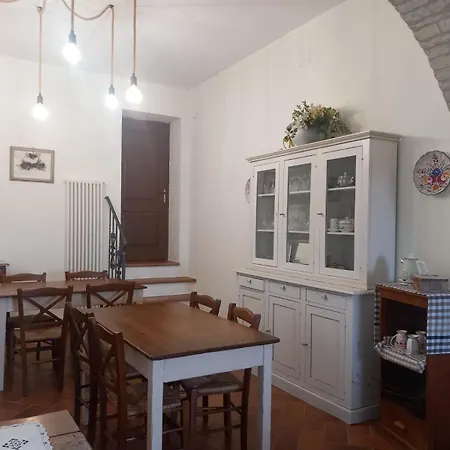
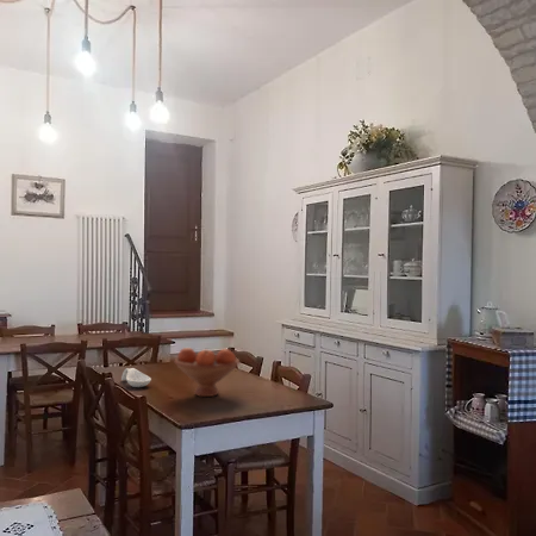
+ spoon rest [120,367,152,388]
+ fruit bowl [174,347,241,398]
